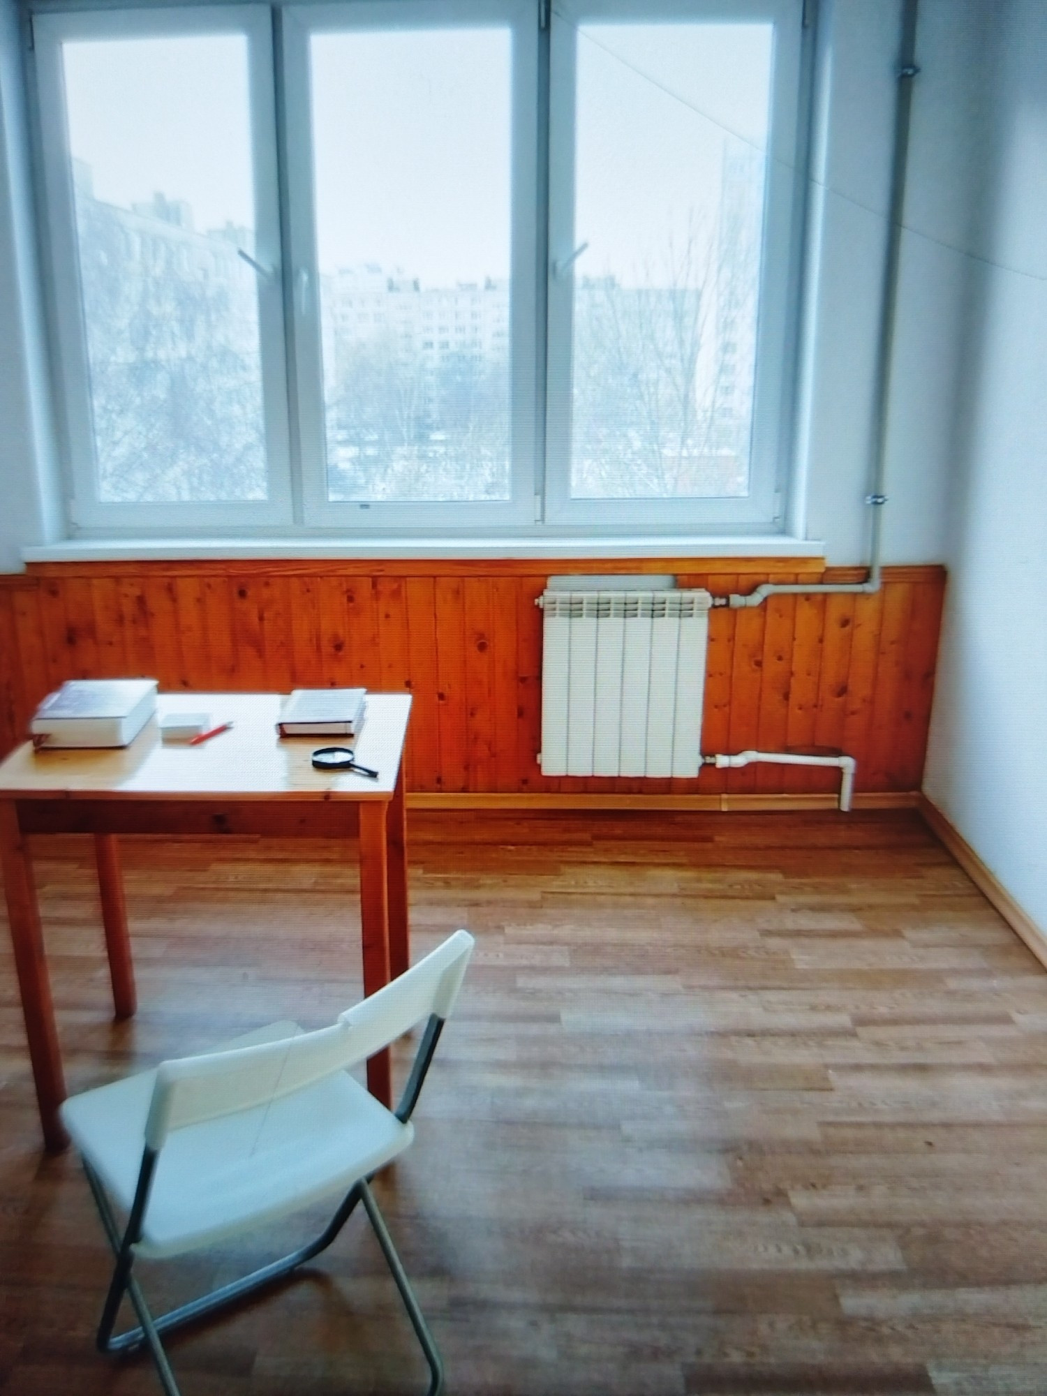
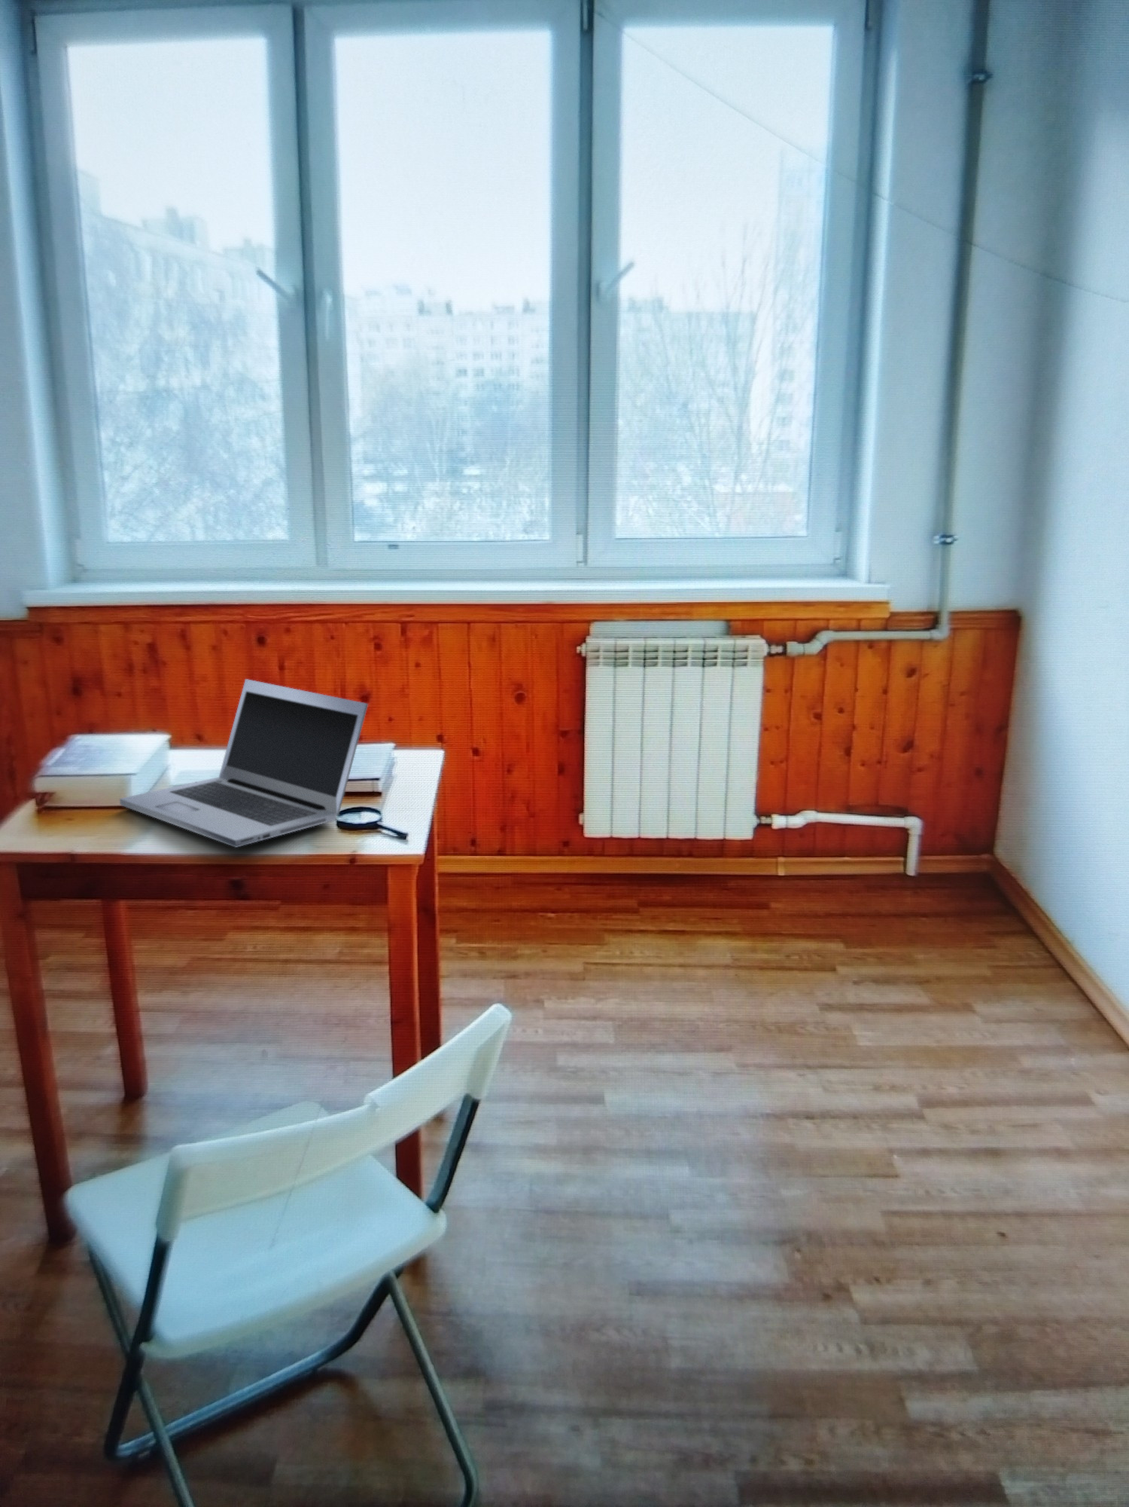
+ laptop [119,679,369,848]
